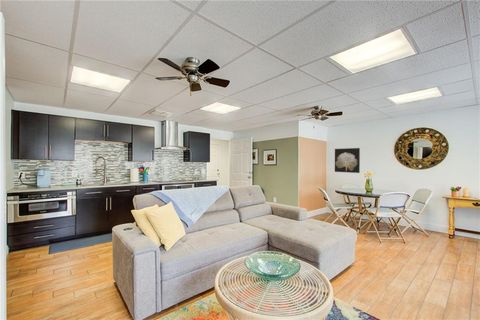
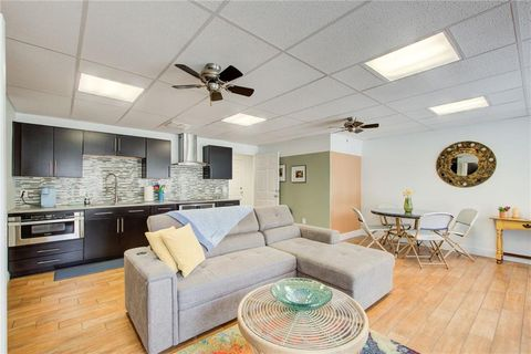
- wall art [334,147,361,174]
